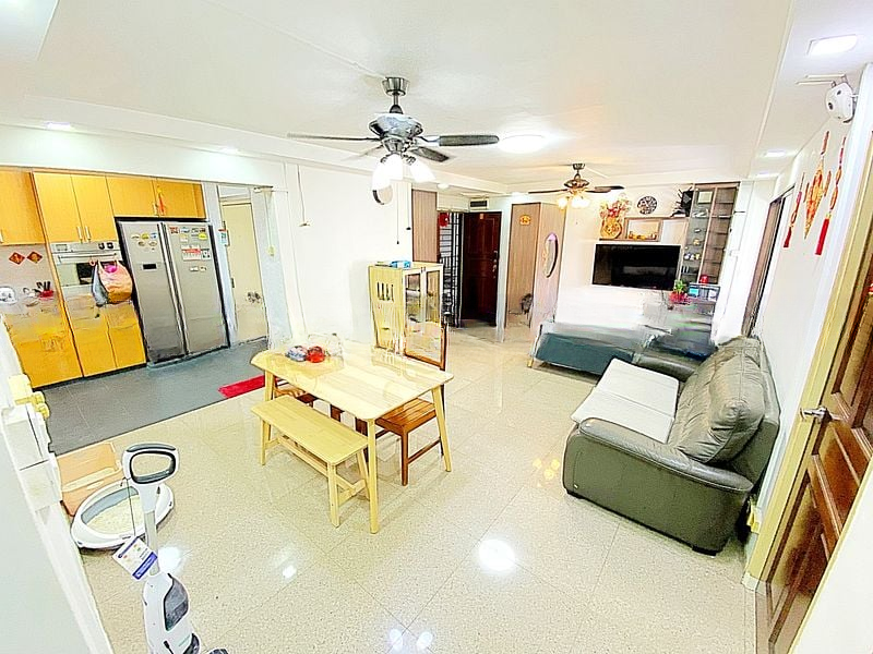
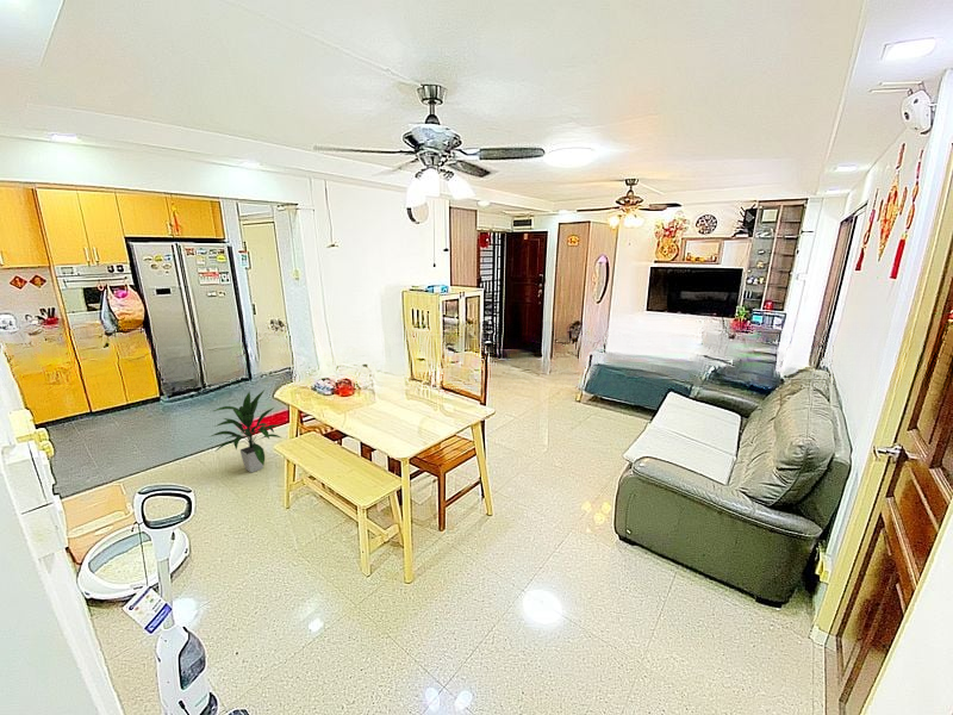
+ indoor plant [207,388,281,474]
